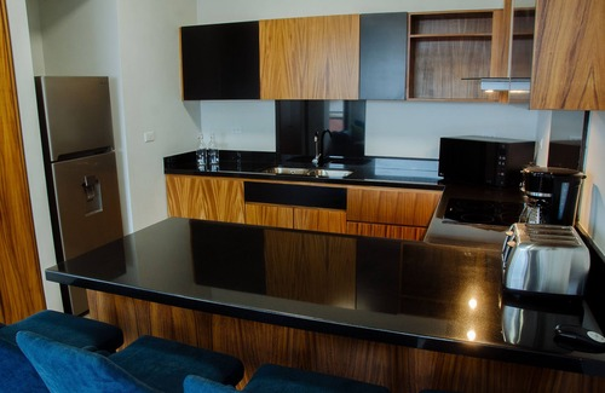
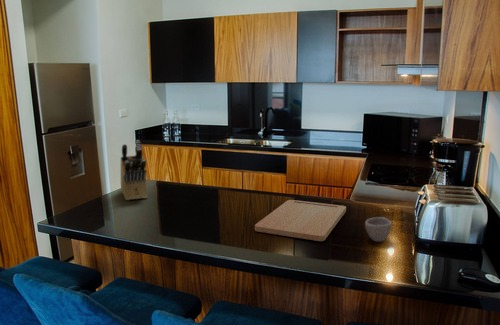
+ cup [364,216,393,243]
+ cutting board [254,199,347,242]
+ knife block [120,139,148,201]
